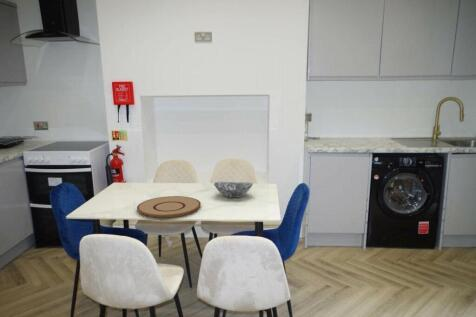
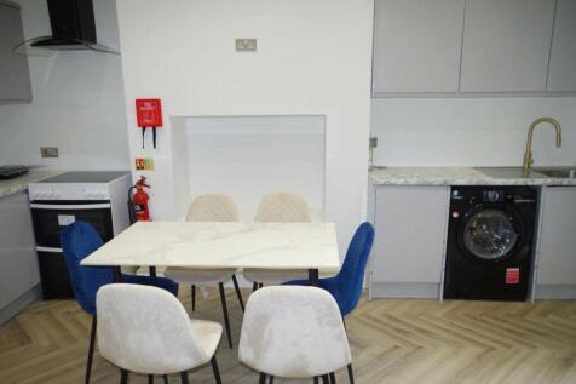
- plate [136,195,202,219]
- decorative bowl [213,181,254,199]
